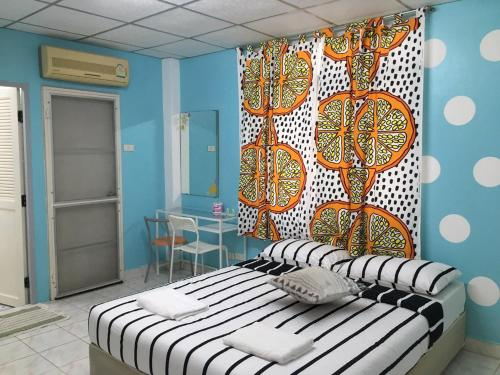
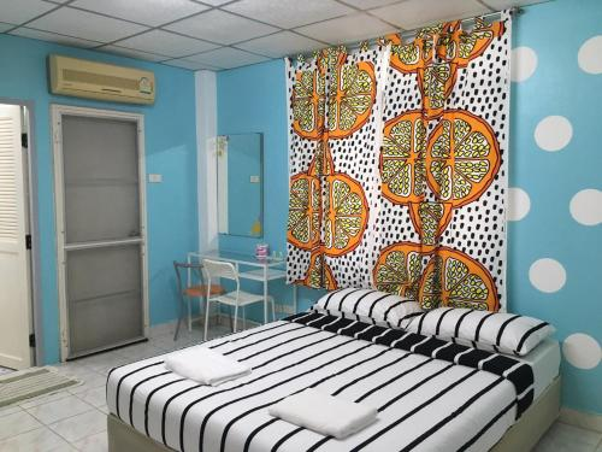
- decorative pillow [264,265,371,305]
